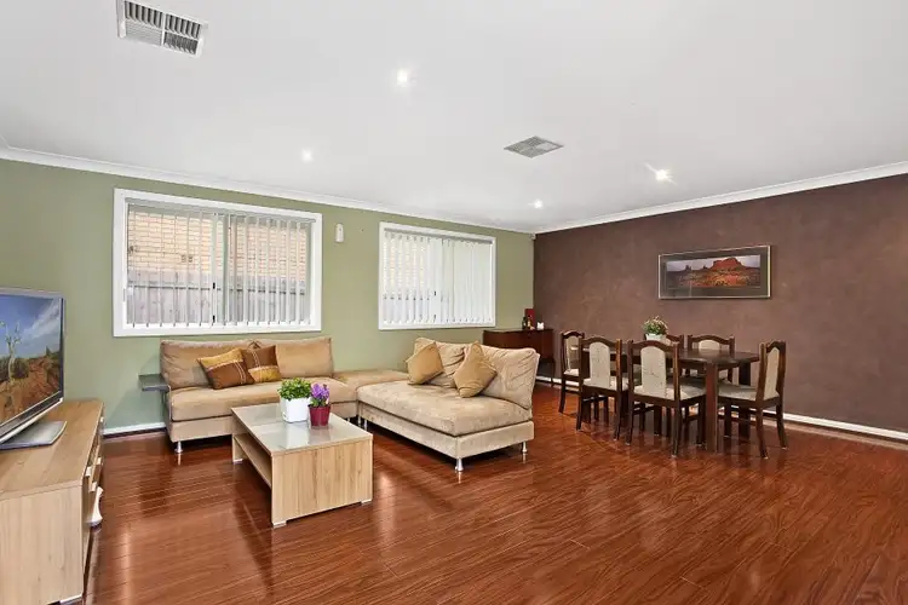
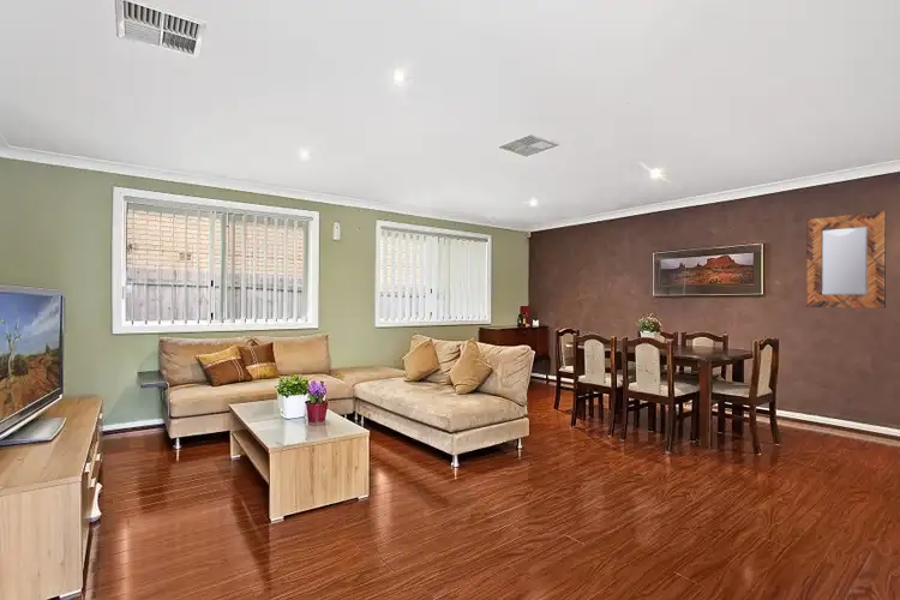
+ home mirror [805,210,887,310]
